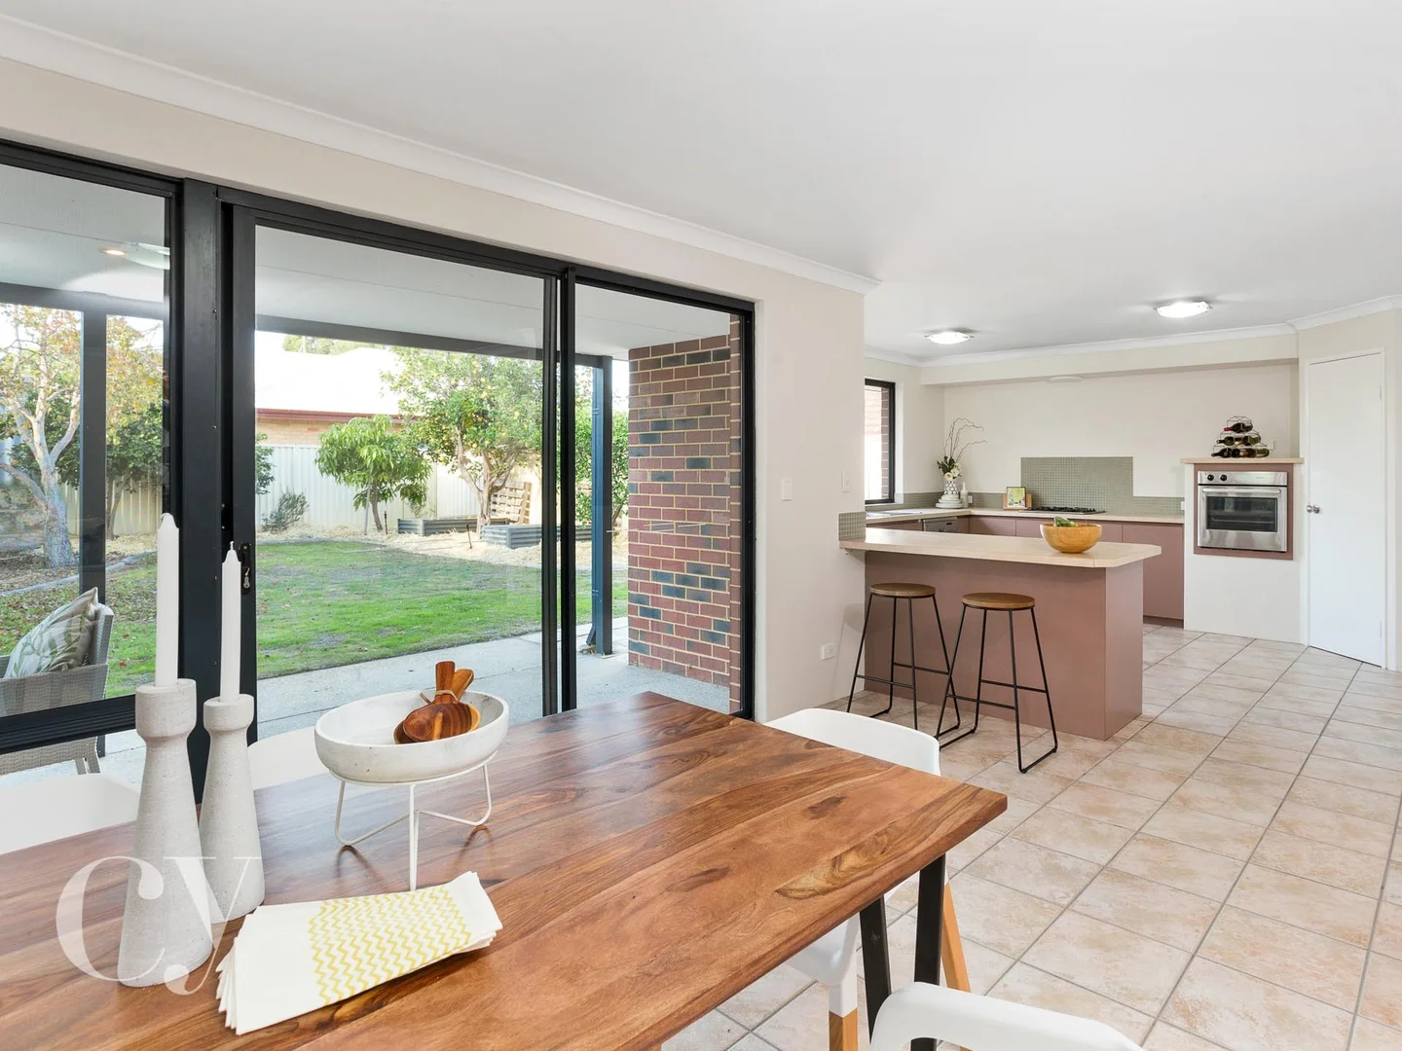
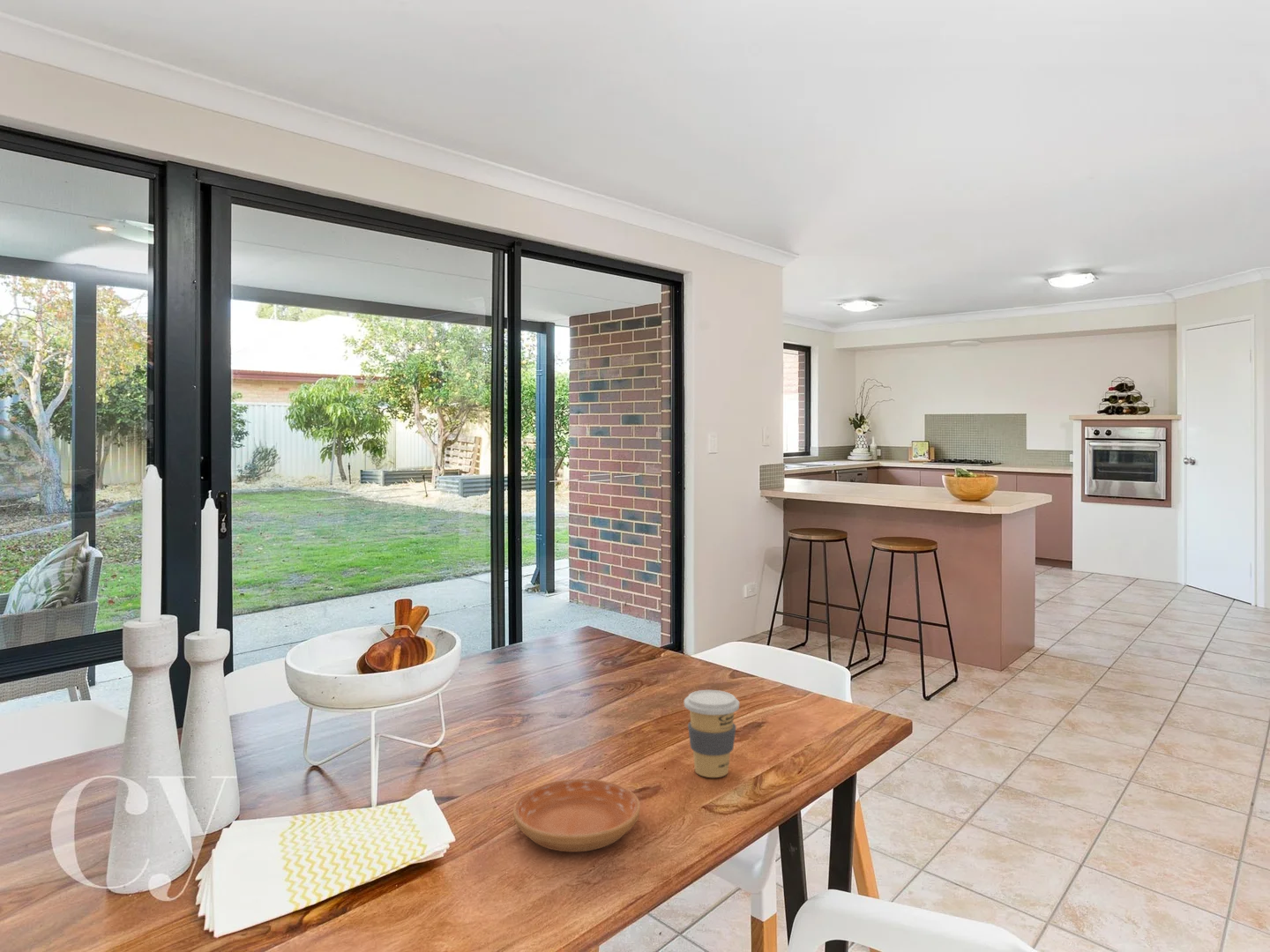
+ coffee cup [684,689,740,778]
+ saucer [512,778,641,852]
